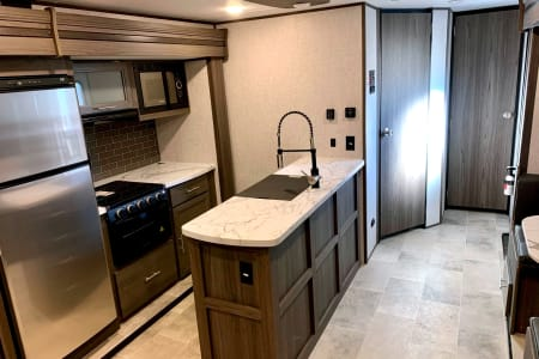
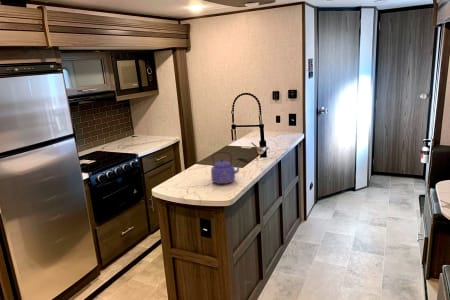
+ kettle [210,151,243,185]
